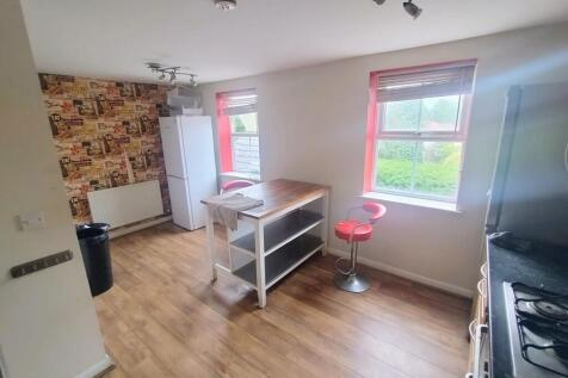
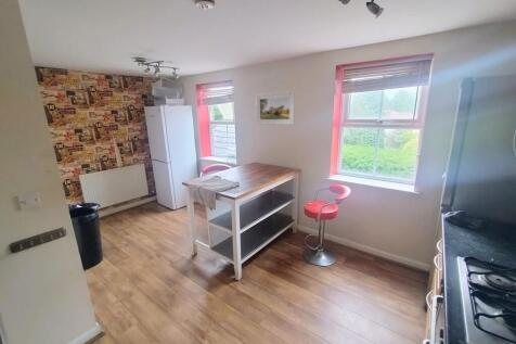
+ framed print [255,90,296,126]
